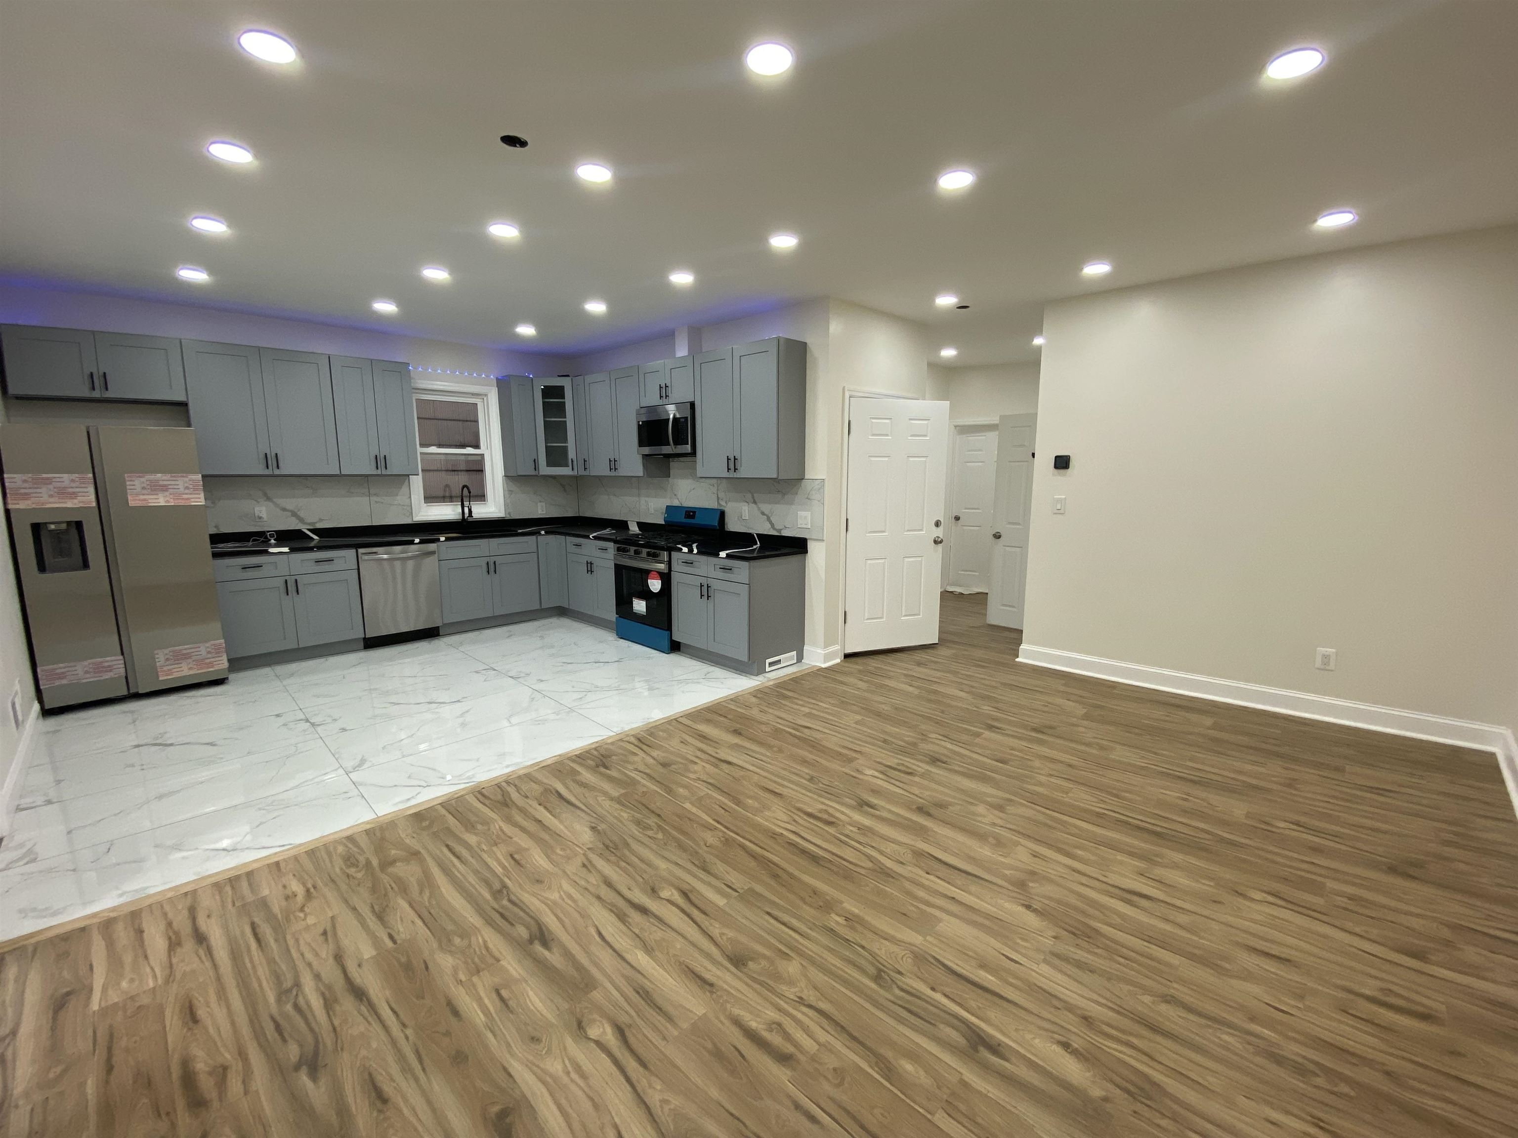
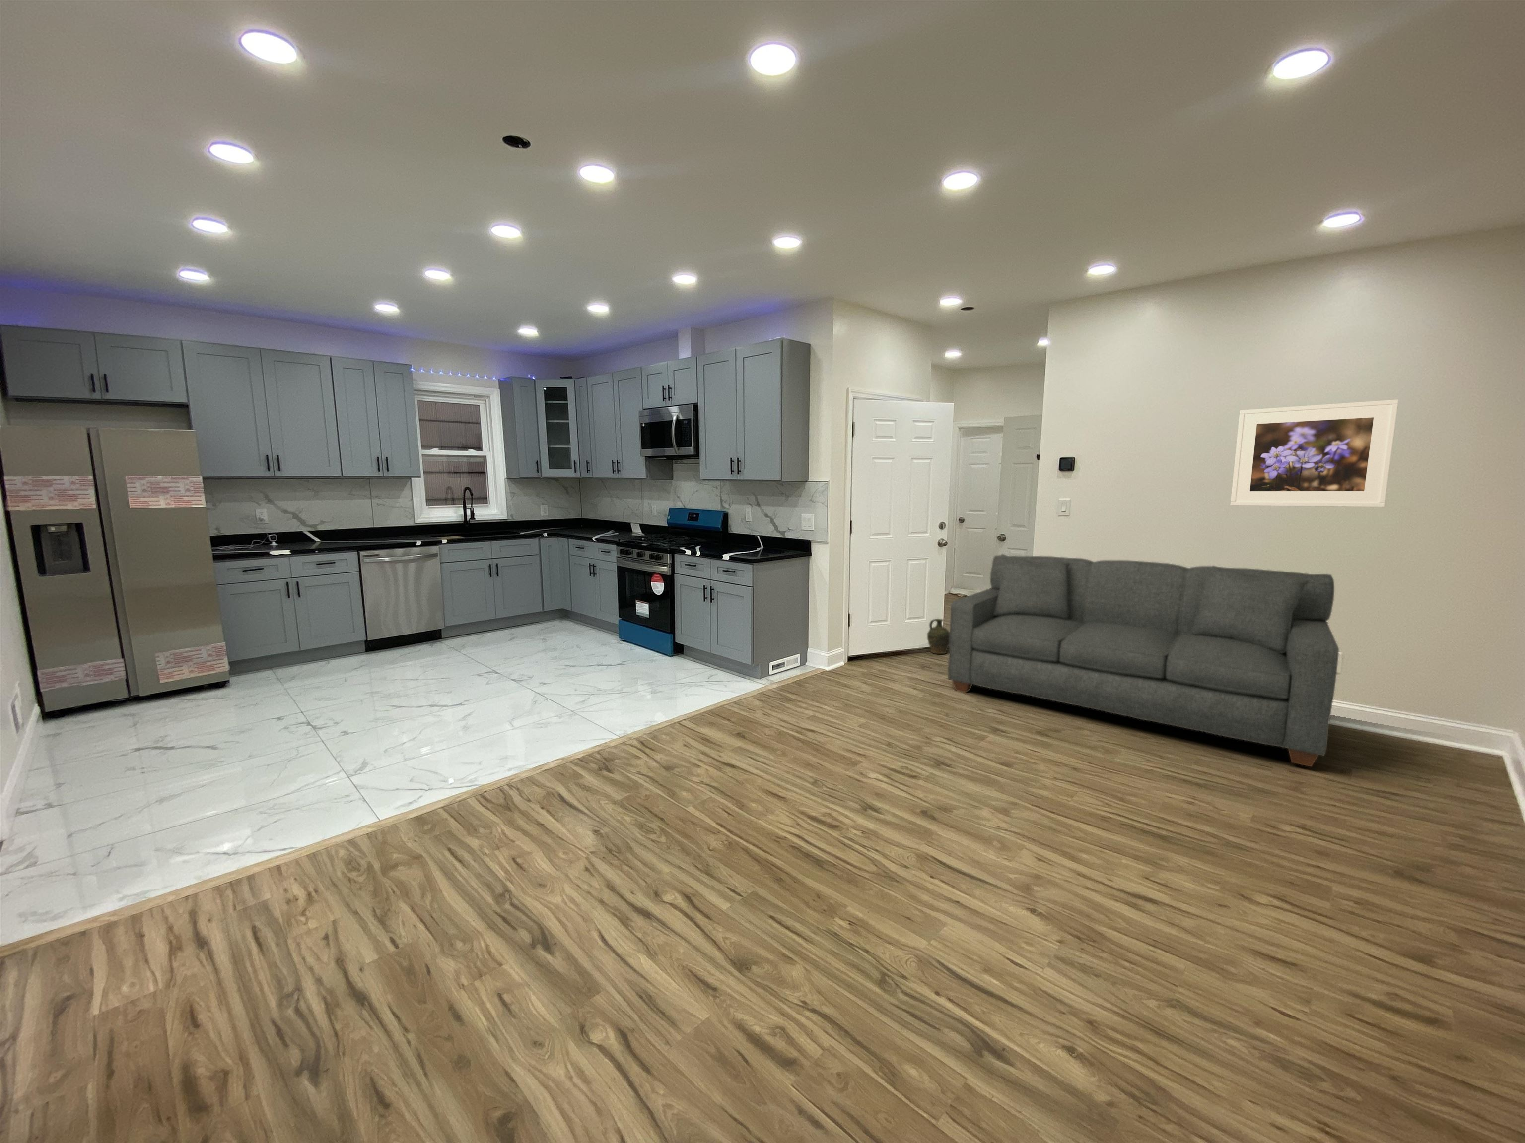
+ sofa [947,553,1339,767]
+ ceramic jug [926,618,950,654]
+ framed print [1230,399,1399,508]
